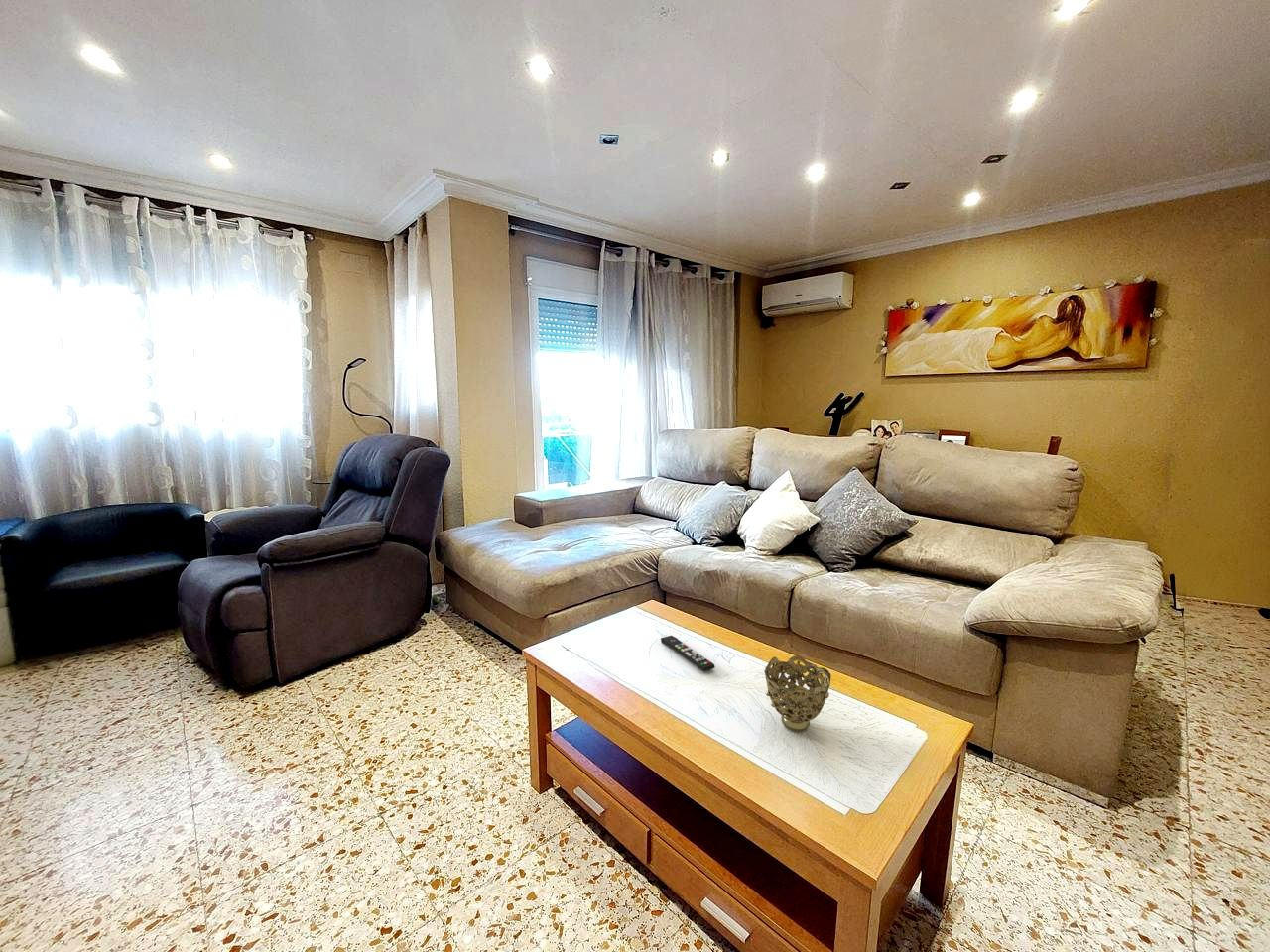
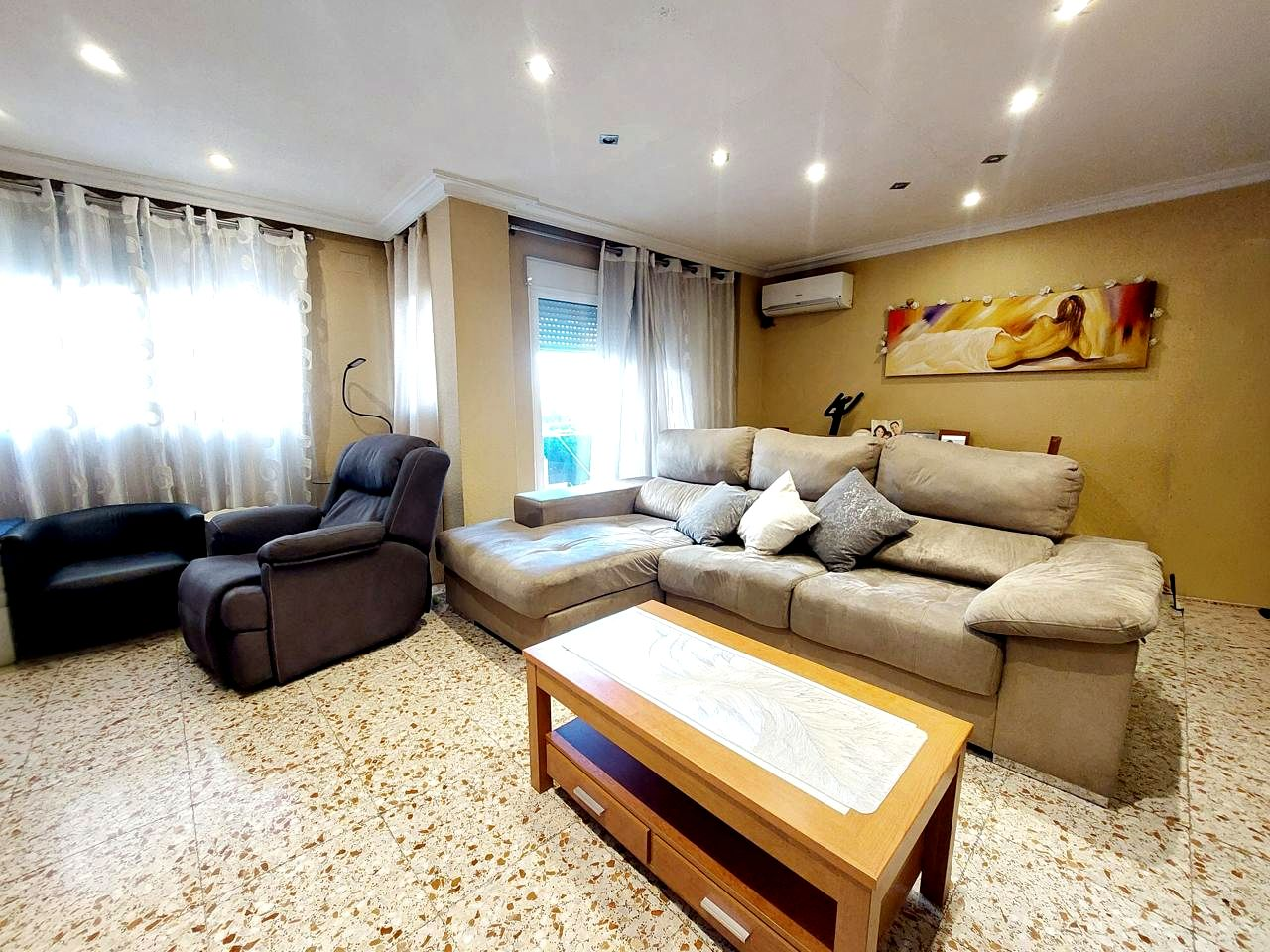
- remote control [660,635,715,672]
- decorative bowl [763,654,832,733]
